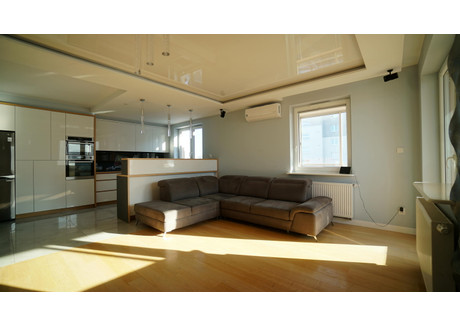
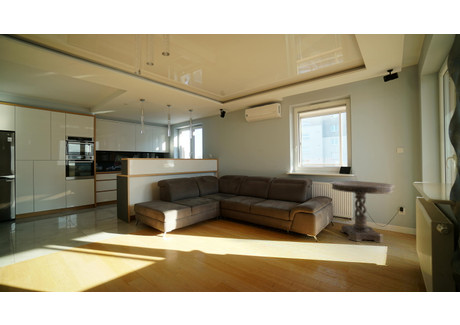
+ pedestal table [329,180,396,244]
